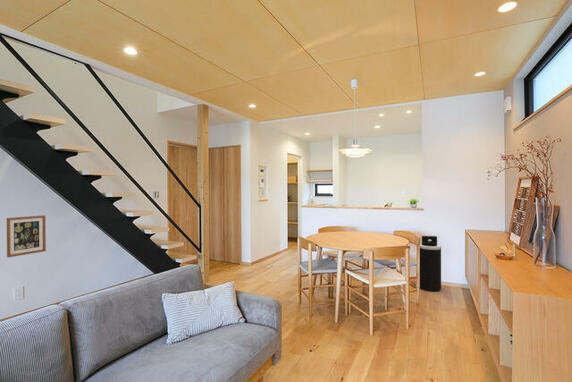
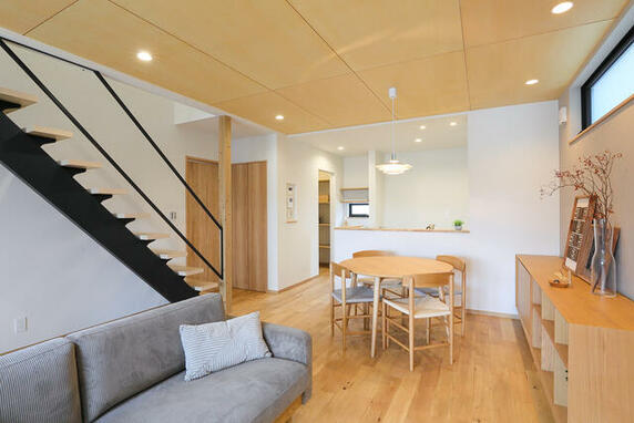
- trash can [419,235,442,293]
- wall art [6,214,47,258]
